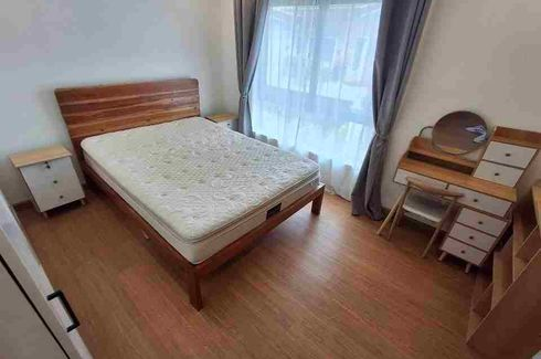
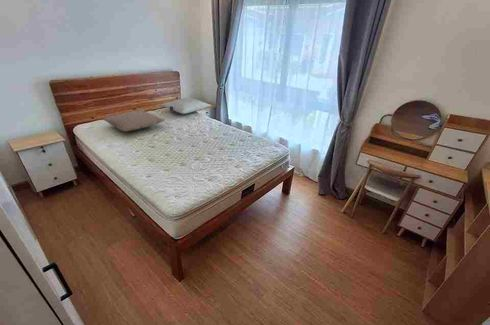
+ pillow [160,97,212,115]
+ pillow [101,109,166,133]
